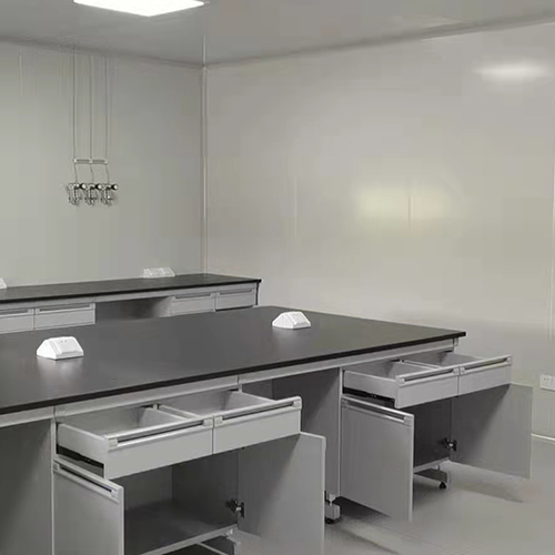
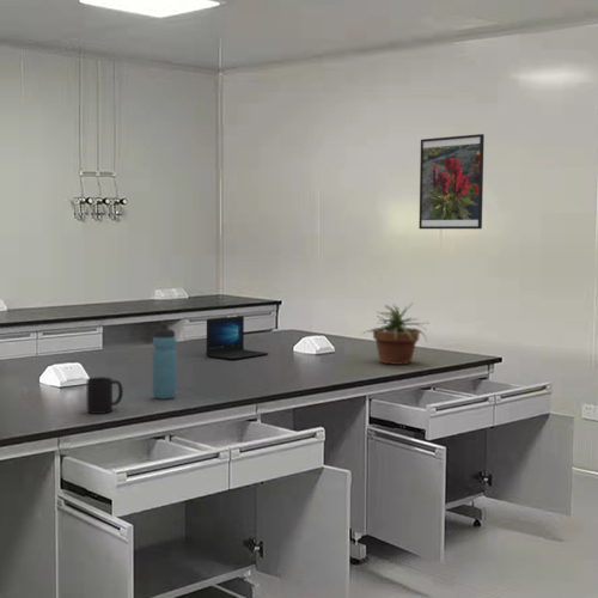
+ laptop [205,315,269,360]
+ potted plant [360,301,428,366]
+ water bottle [152,323,177,399]
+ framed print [417,133,486,230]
+ mug [86,376,124,415]
